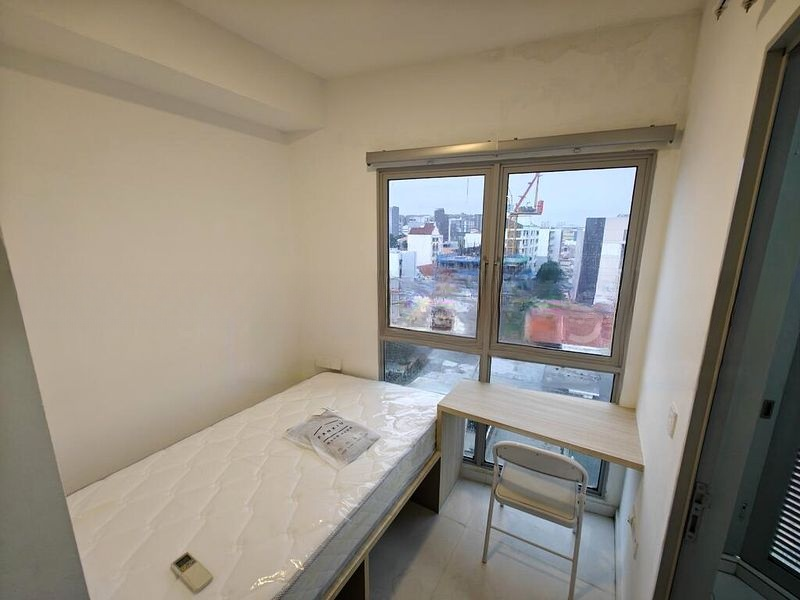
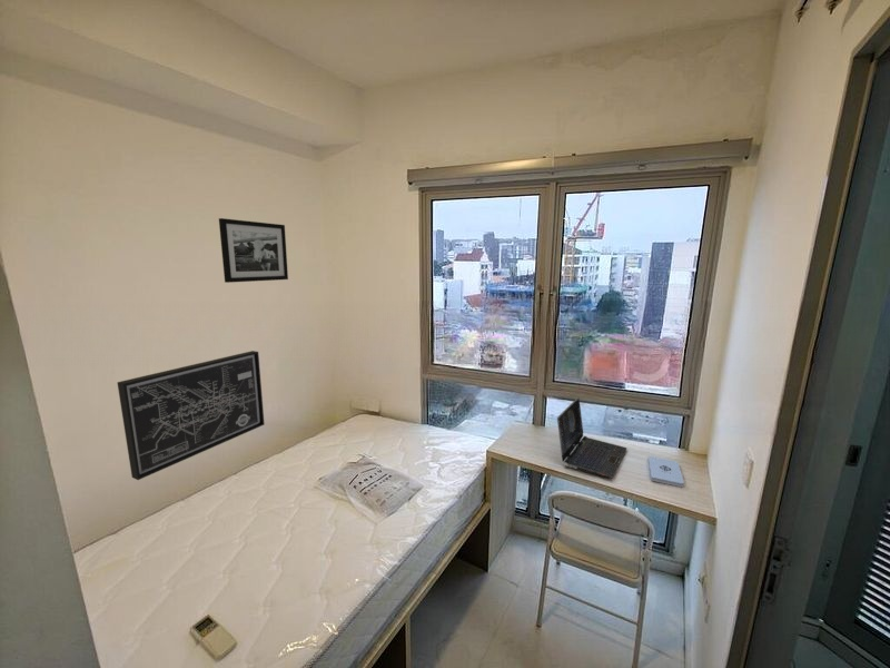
+ wall art [116,350,266,481]
+ laptop computer [556,396,627,480]
+ notepad [647,455,685,488]
+ picture frame [218,217,289,284]
